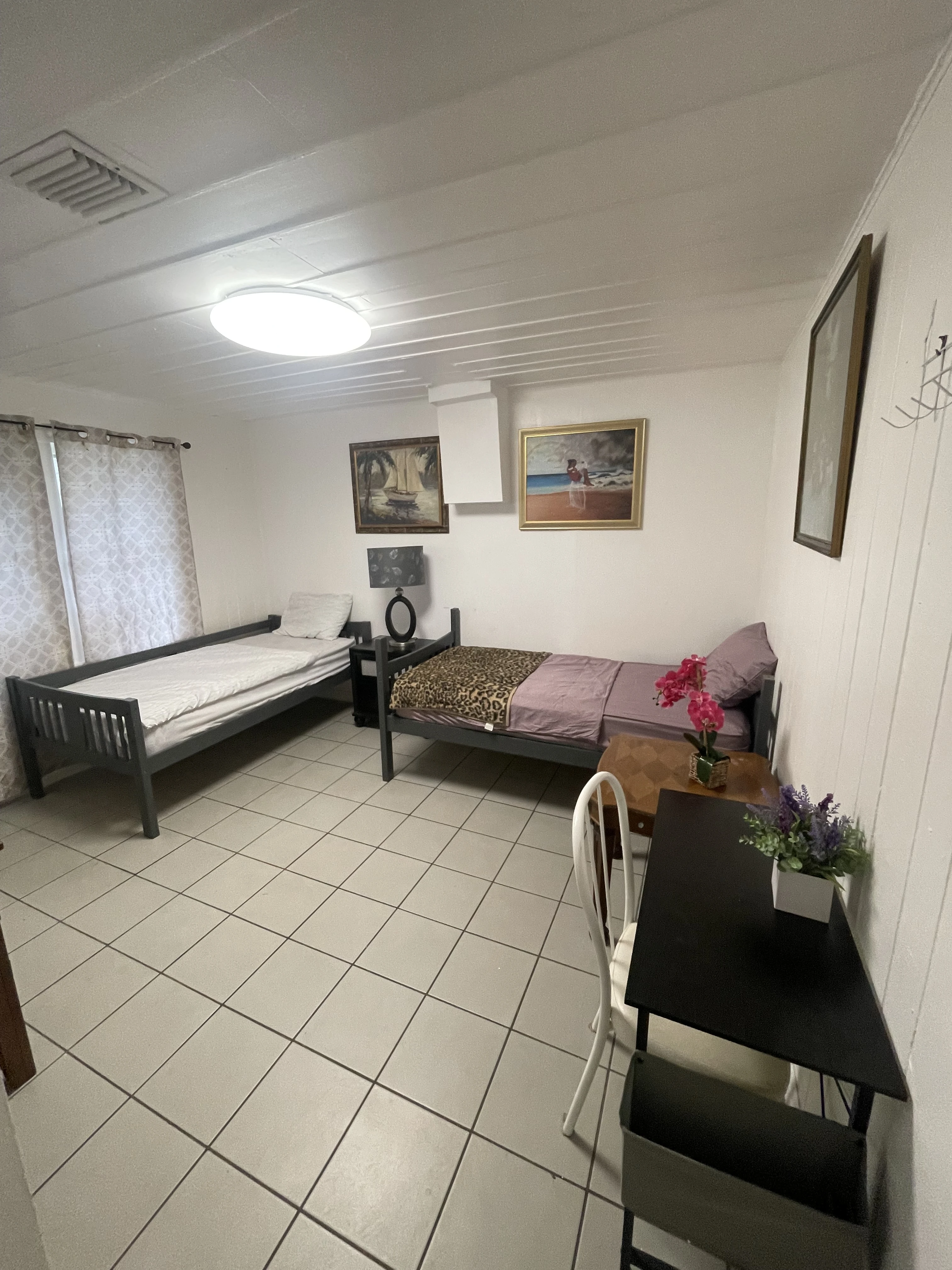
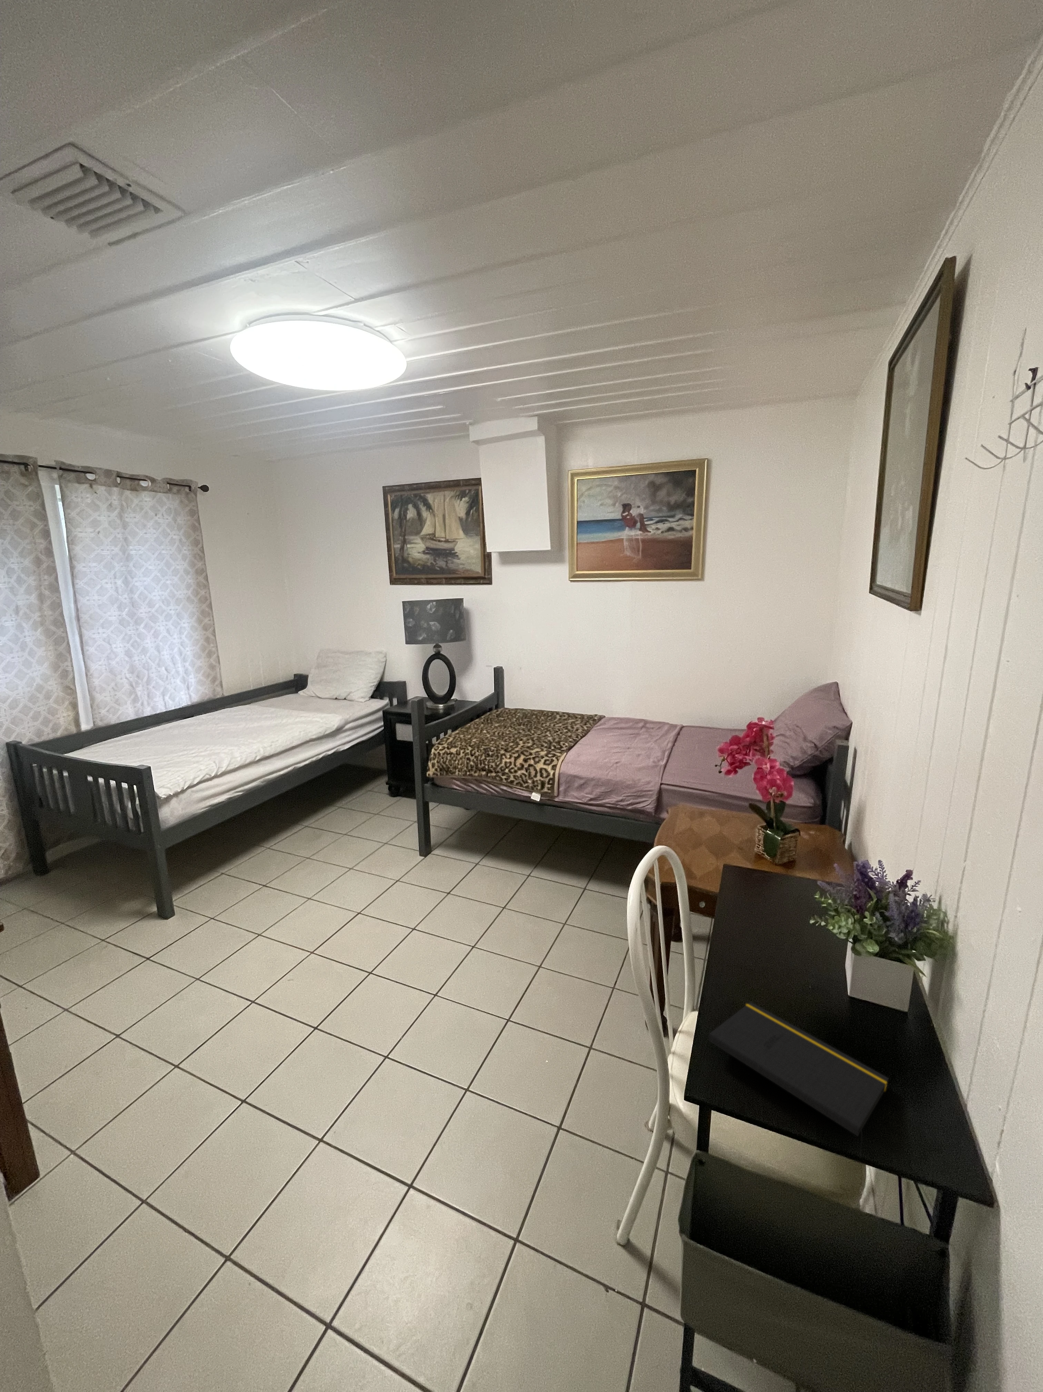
+ notepad [708,1002,890,1157]
